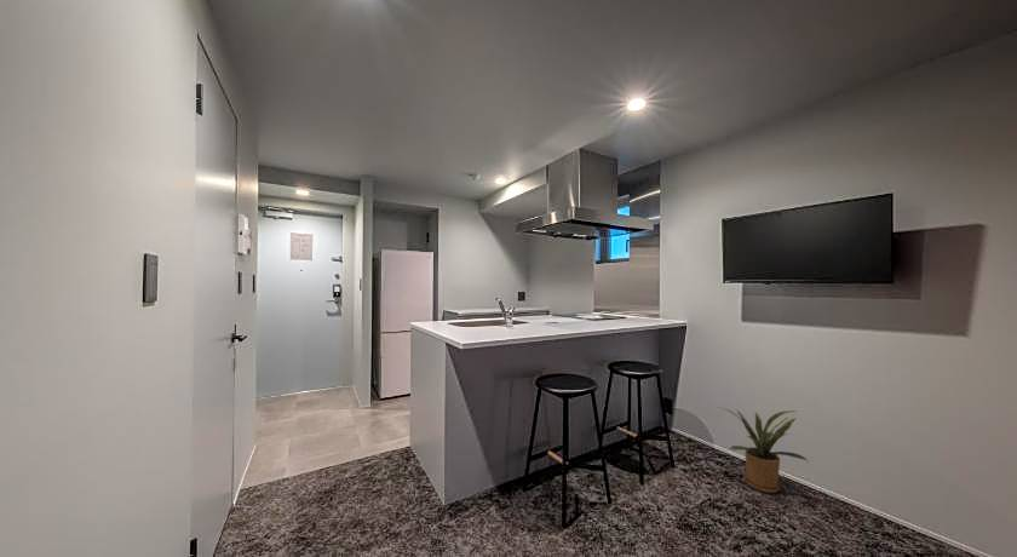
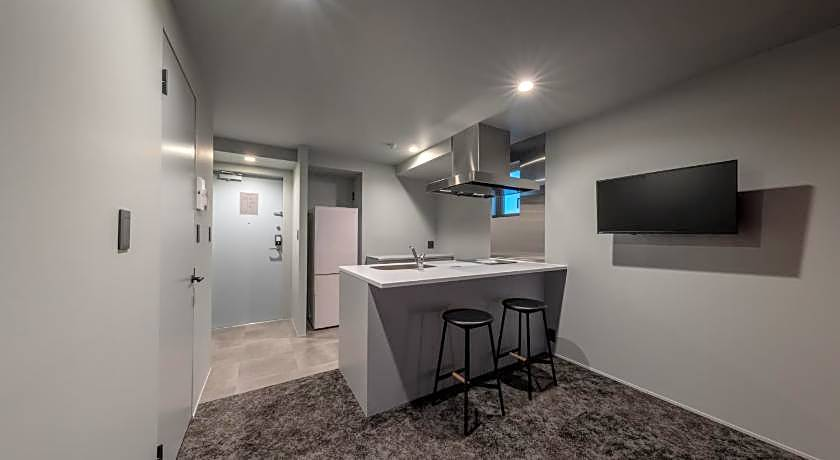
- house plant [717,406,810,494]
